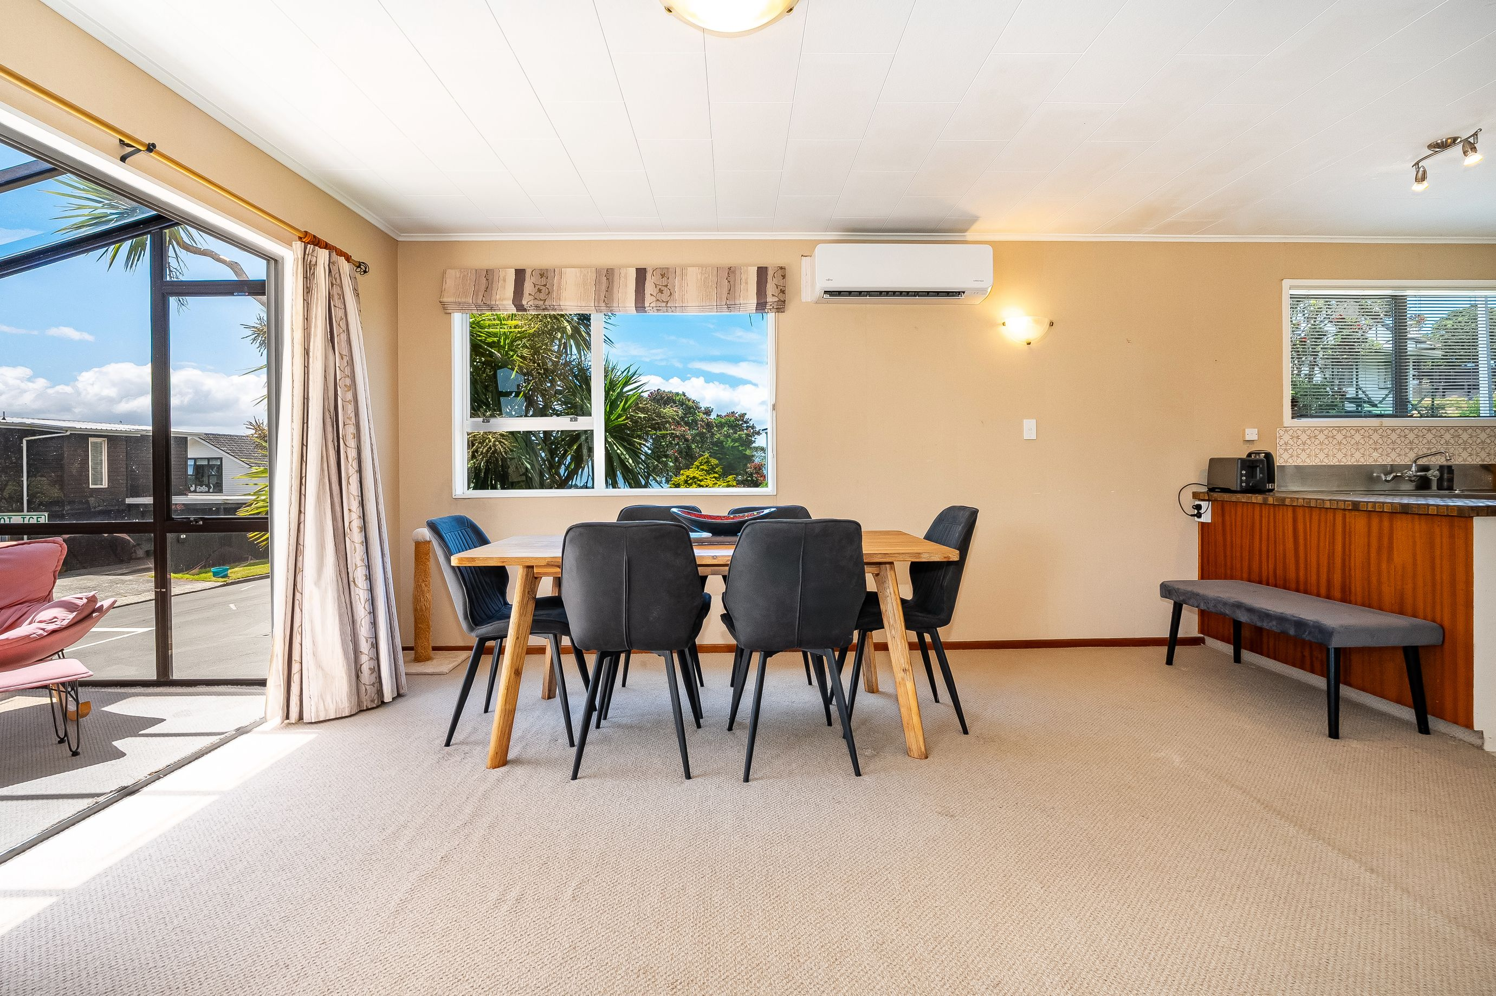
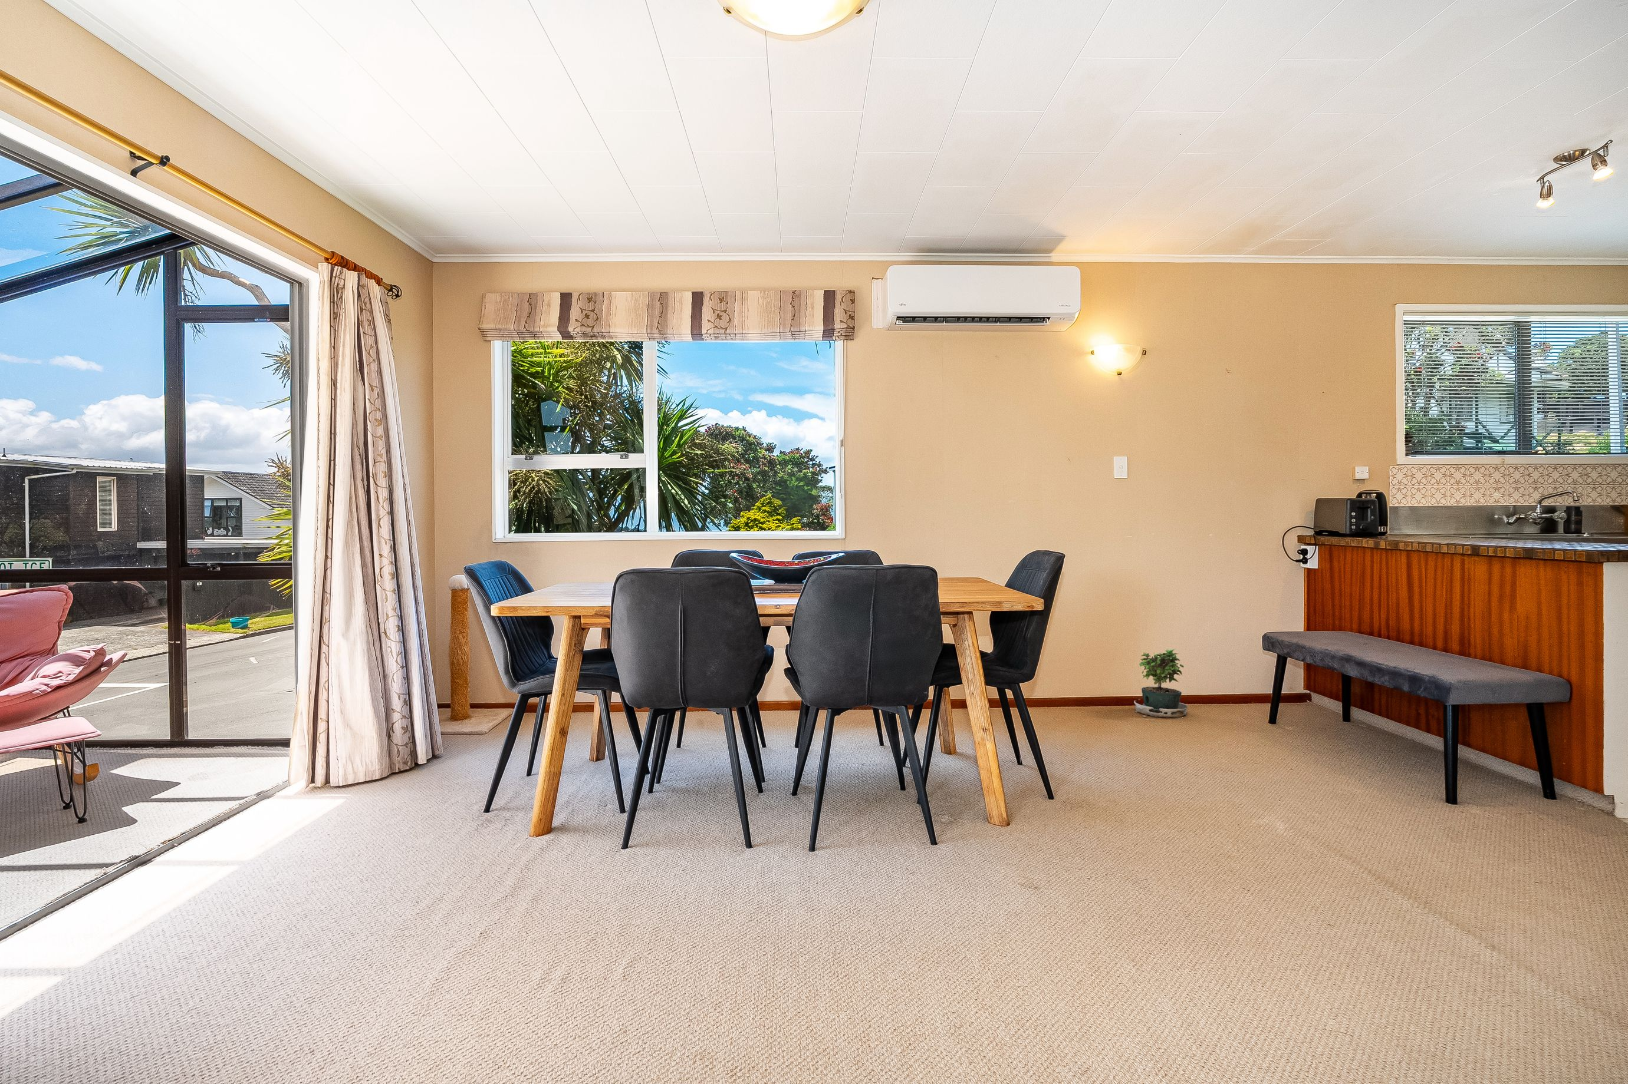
+ potted plant [1133,648,1190,721]
